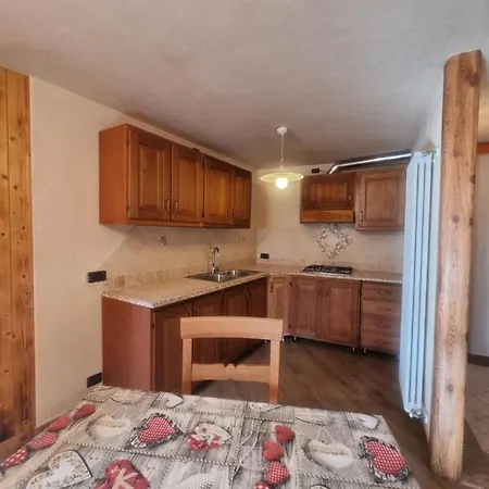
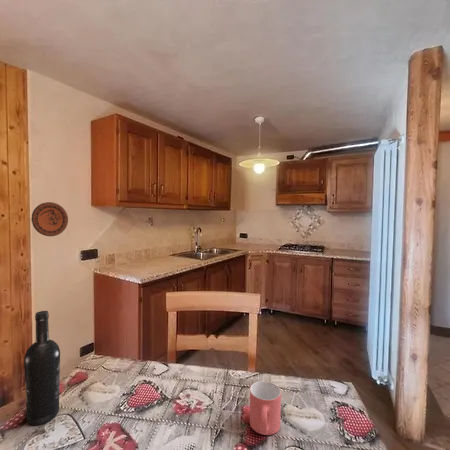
+ mug [249,380,282,436]
+ decorative plate [30,201,69,237]
+ wine bottle [23,310,61,426]
